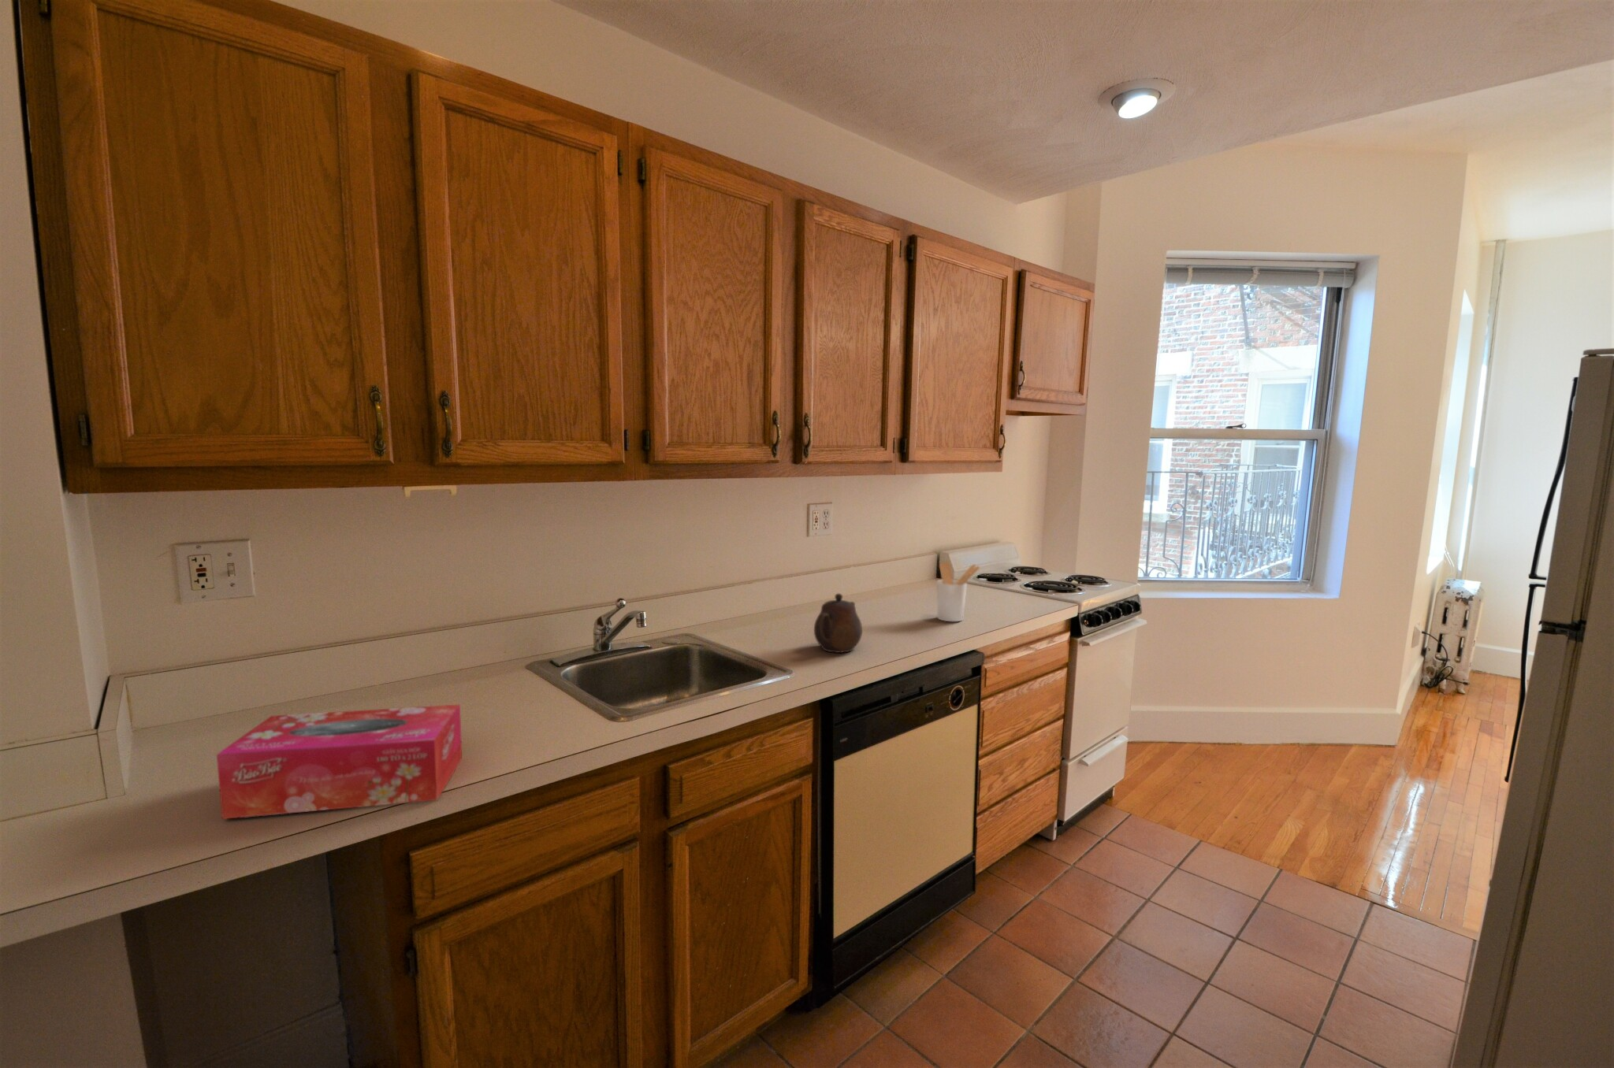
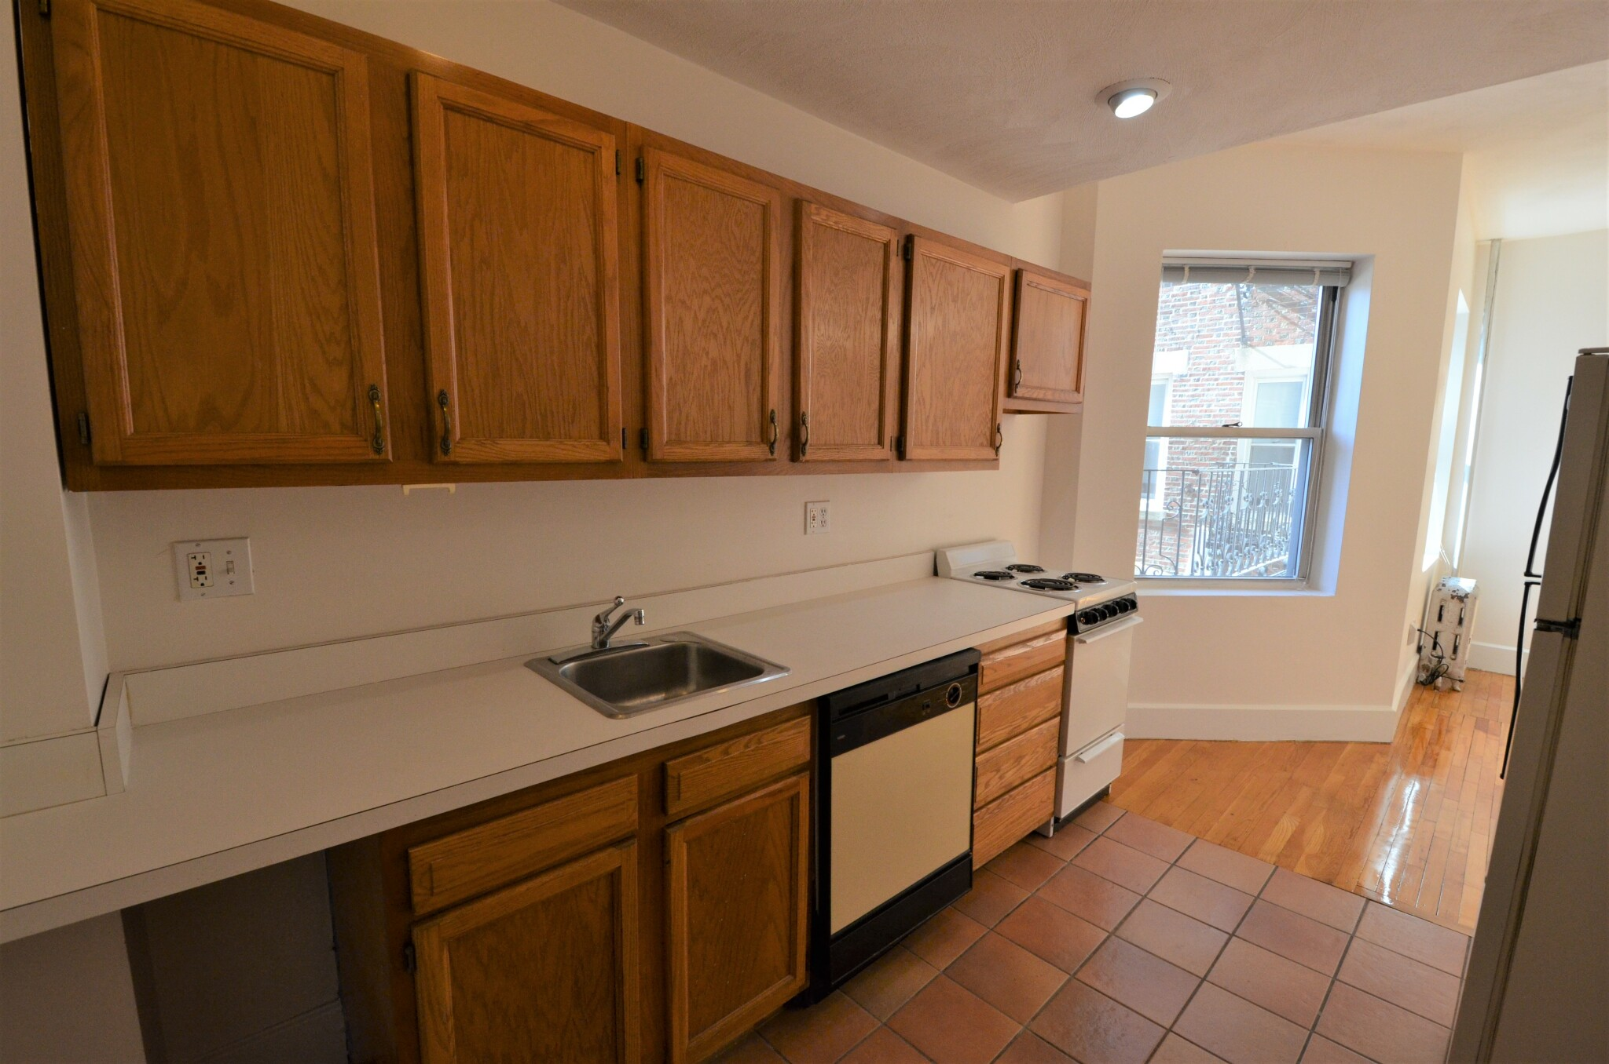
- tissue box [216,703,464,820]
- teapot [813,594,863,653]
- utensil holder [936,560,981,622]
